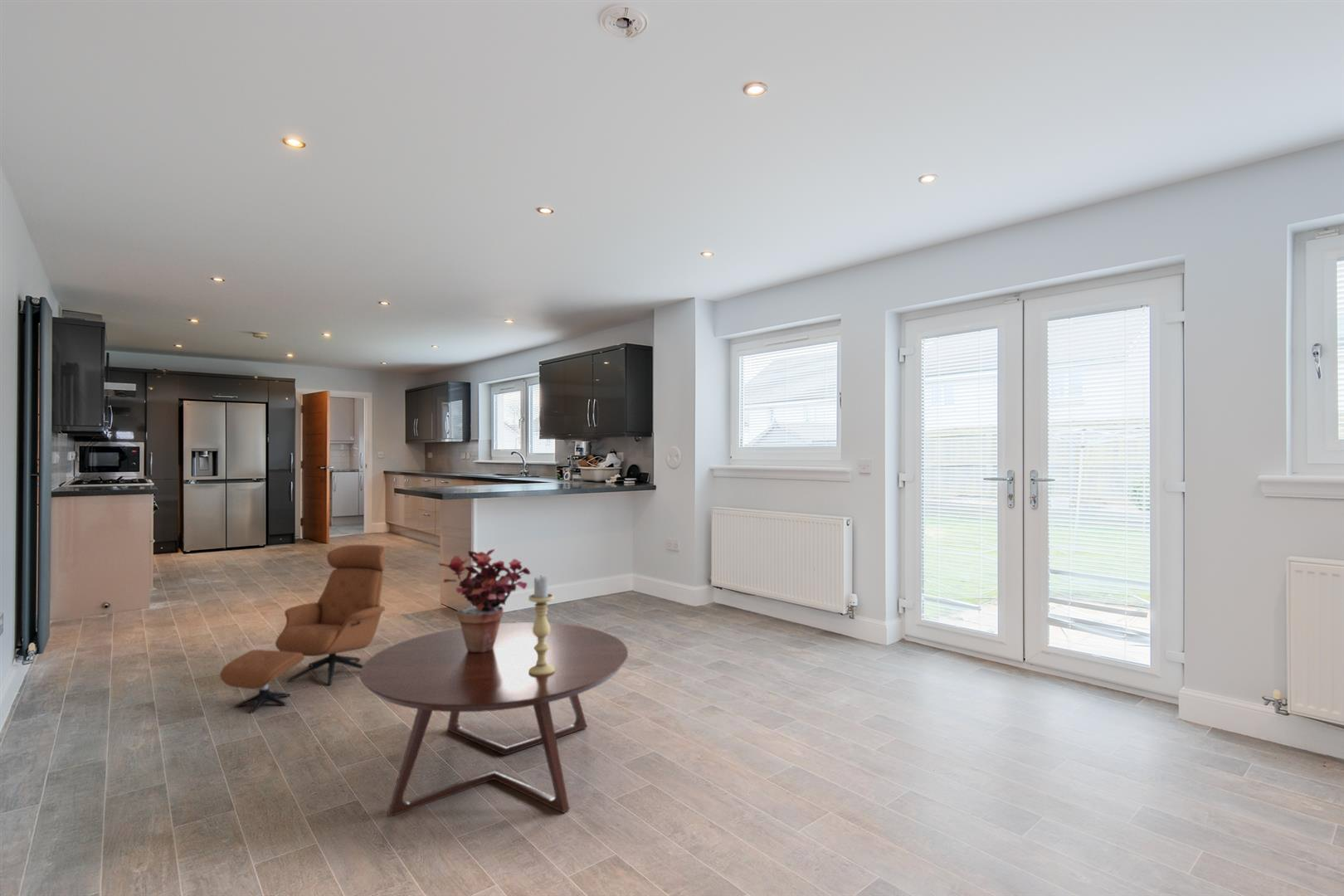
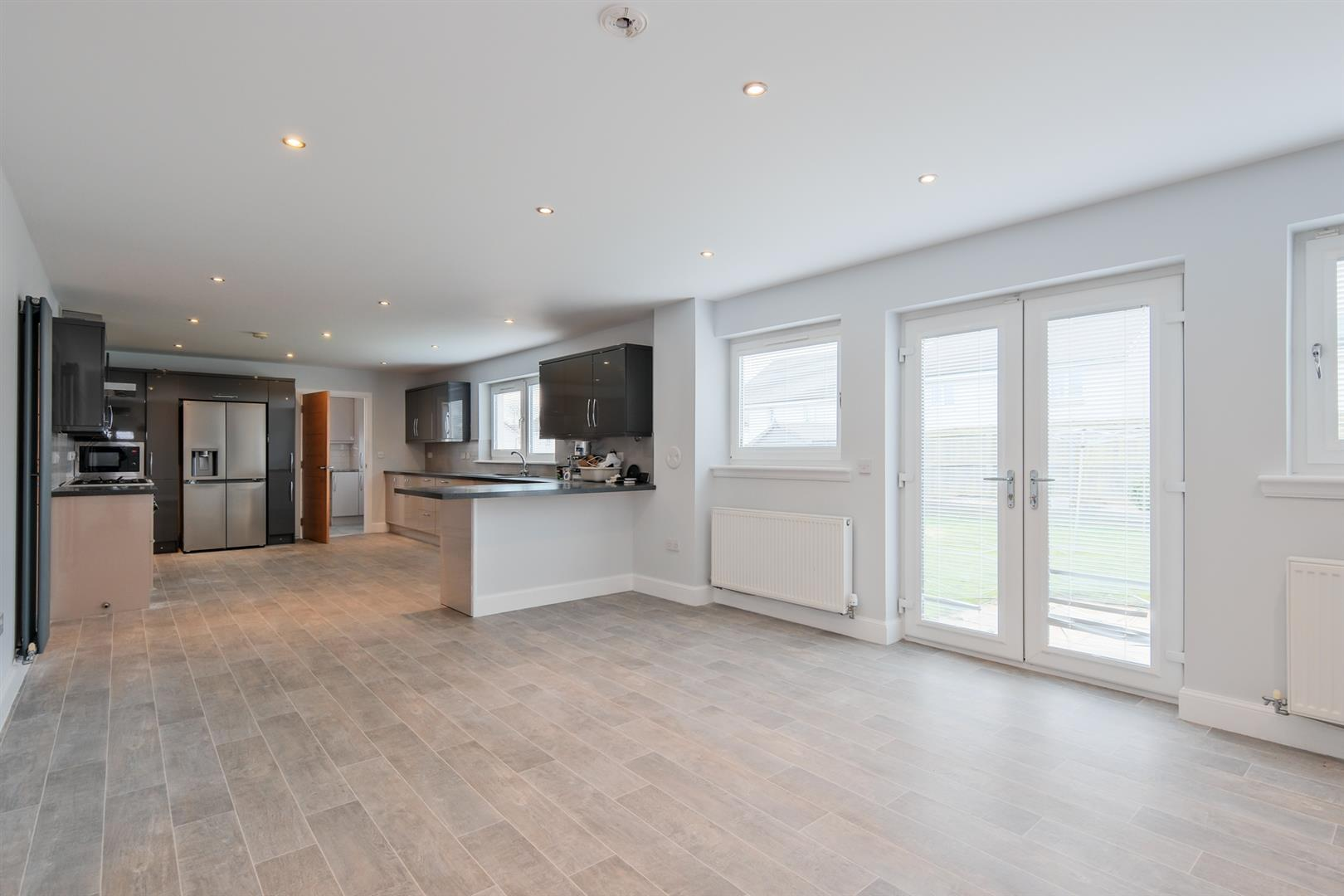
- potted plant [437,548,532,652]
- candle holder [528,576,555,675]
- armchair [220,544,386,714]
- coffee table [359,621,629,817]
